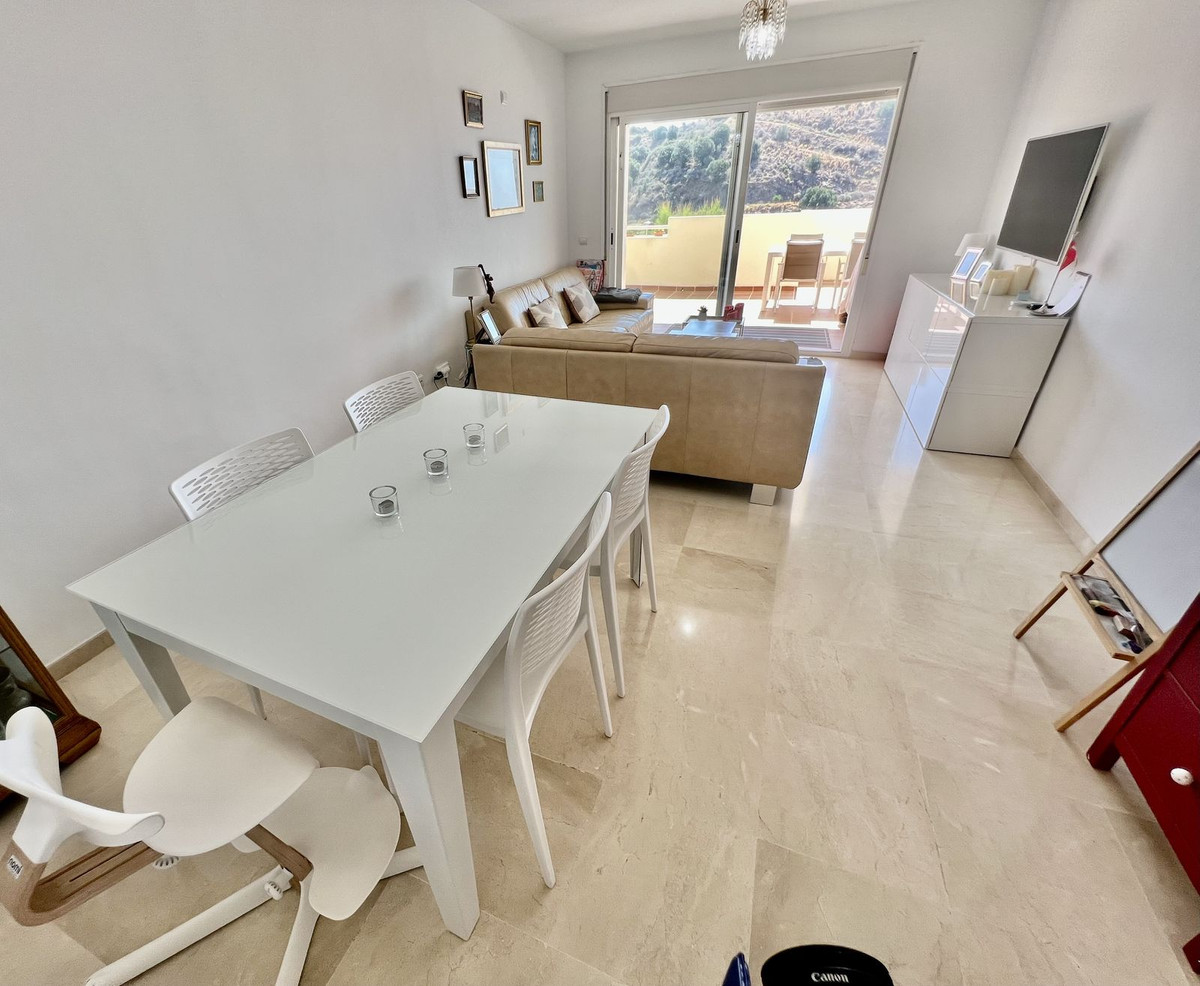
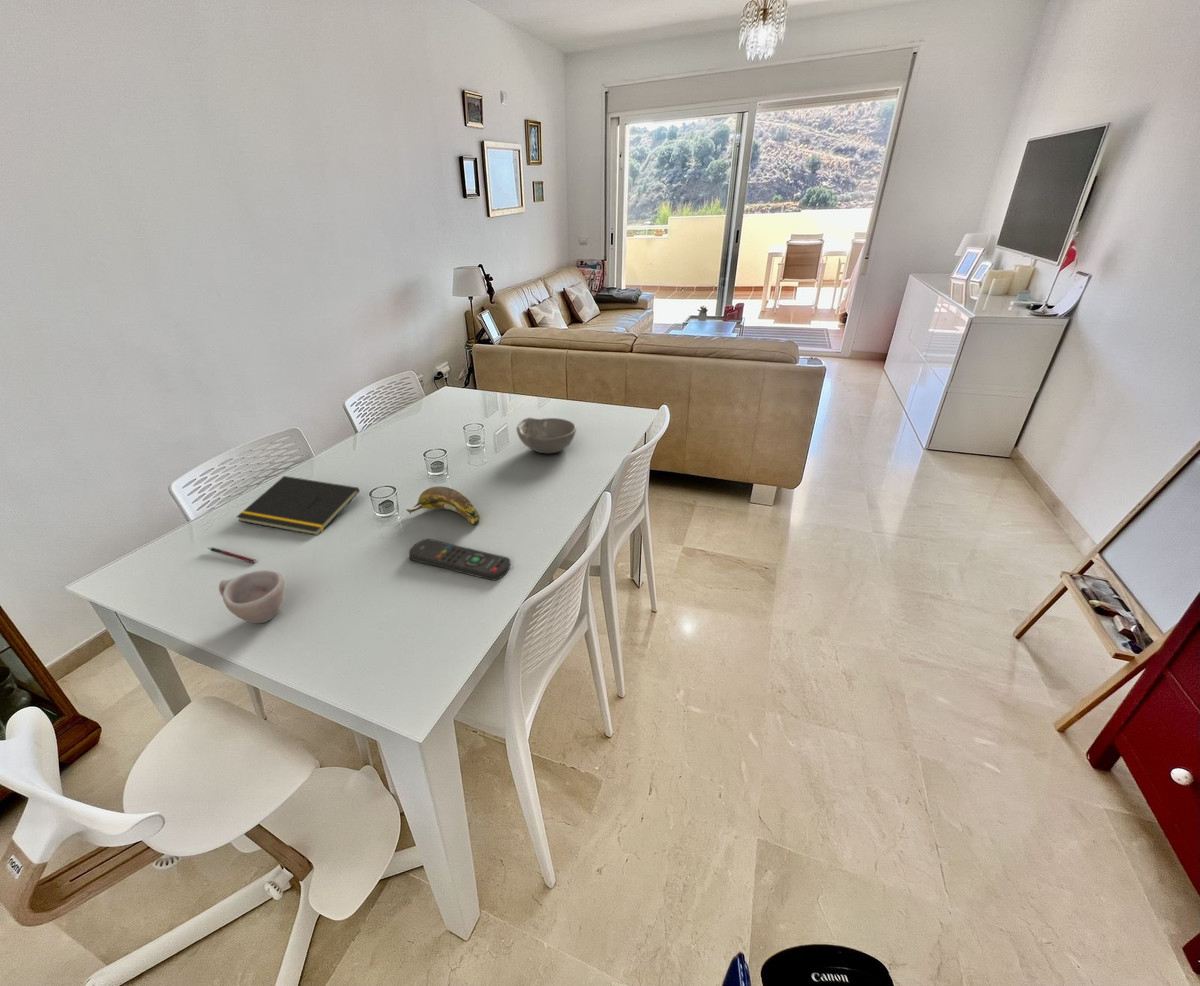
+ notepad [236,475,361,536]
+ bowl [516,417,577,454]
+ banana [405,485,480,526]
+ cup [218,569,285,624]
+ remote control [408,538,511,582]
+ pen [206,546,258,564]
